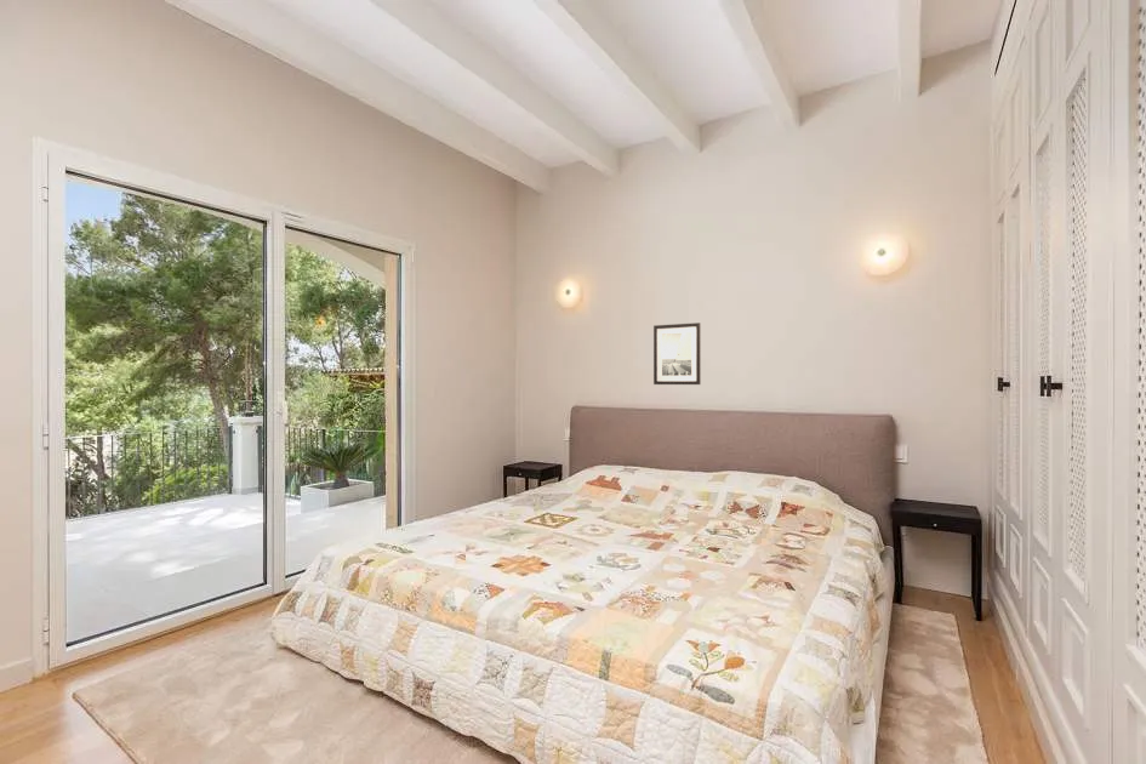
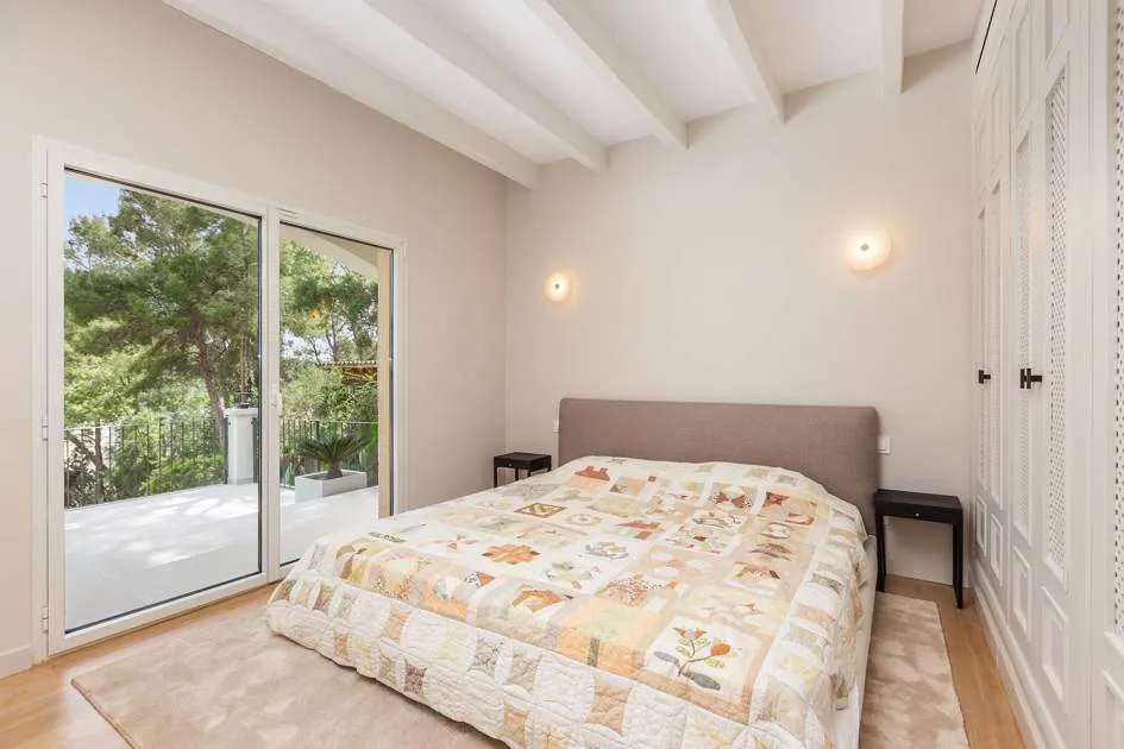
- wall art [652,321,702,386]
